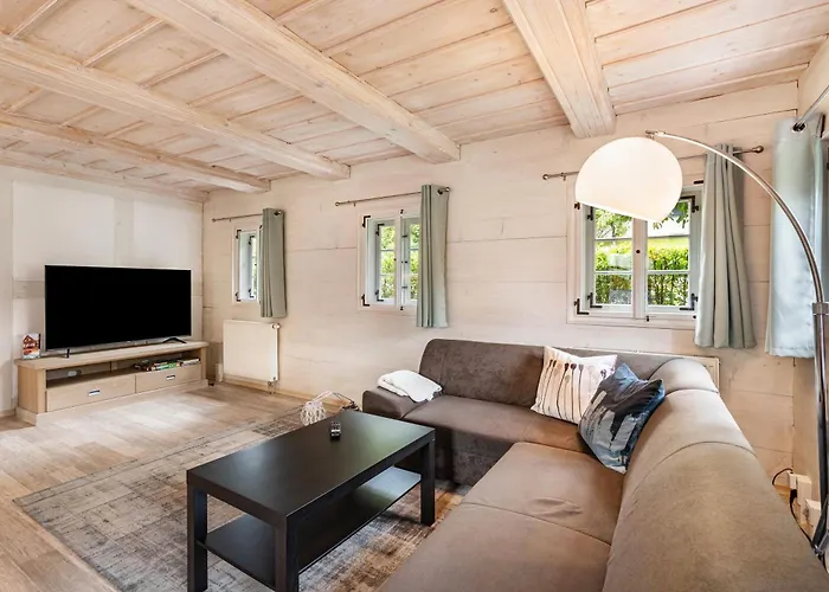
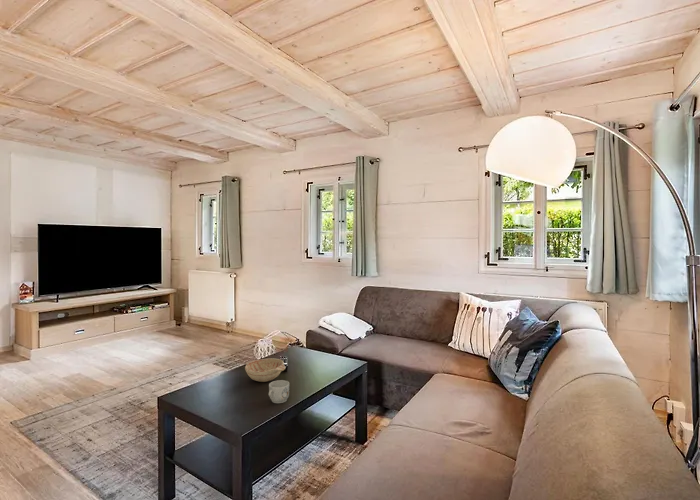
+ mug [268,379,290,404]
+ decorative bowl [244,357,286,383]
